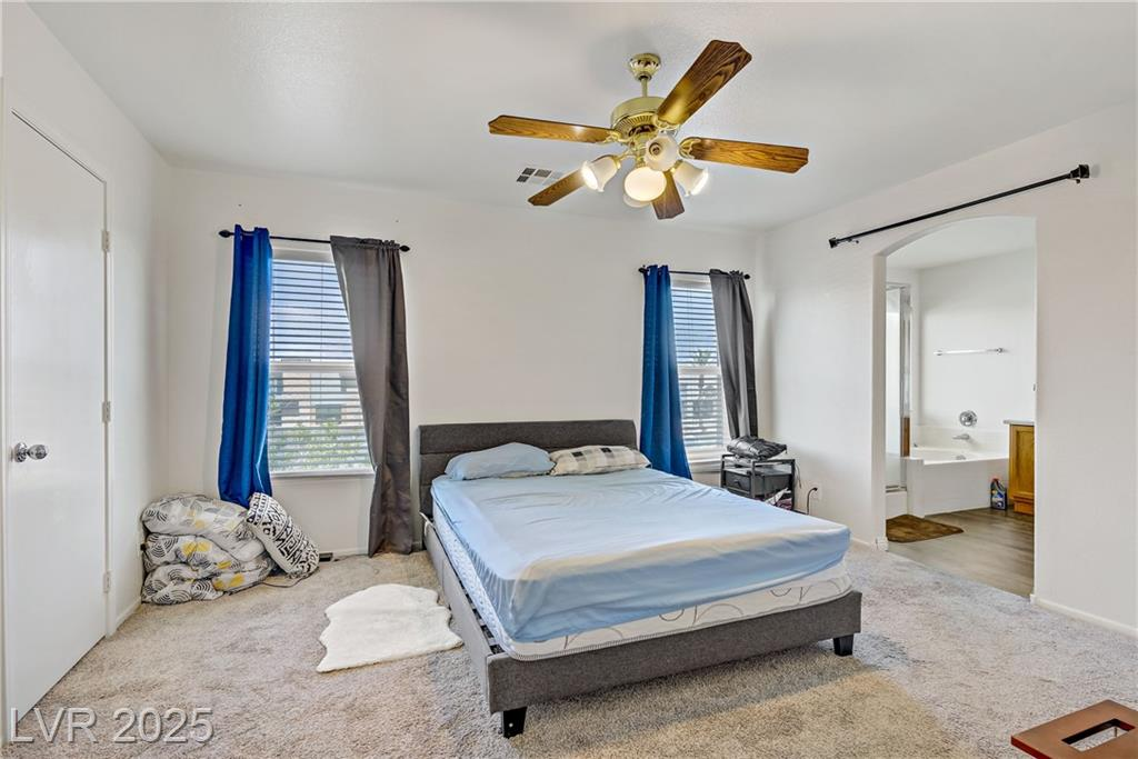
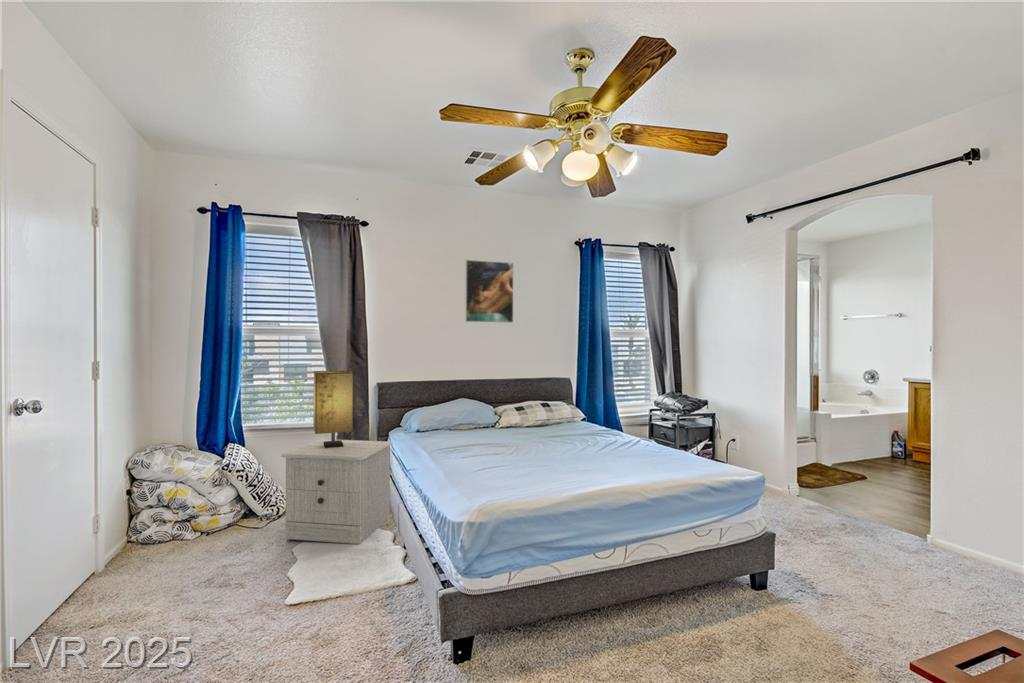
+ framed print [464,259,515,324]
+ table lamp [312,370,354,448]
+ nightstand [280,438,394,545]
